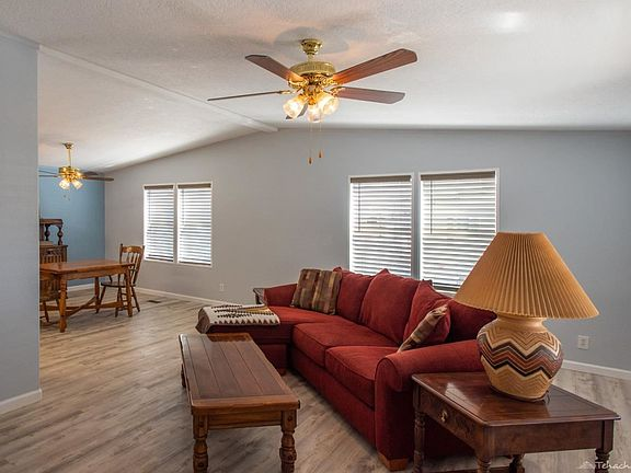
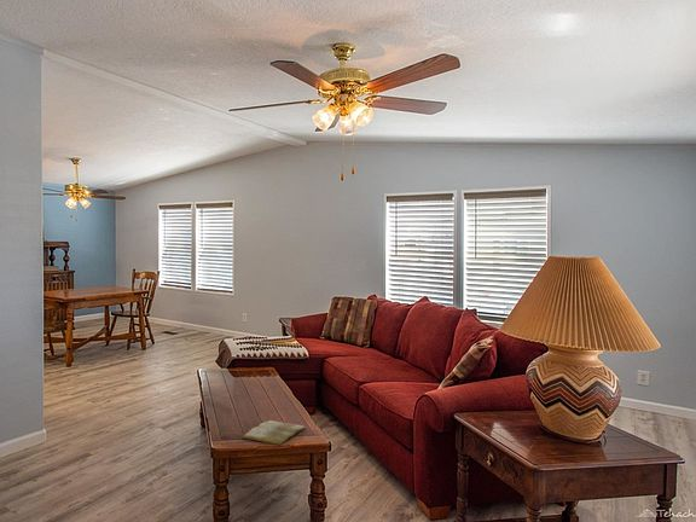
+ book [240,419,306,446]
